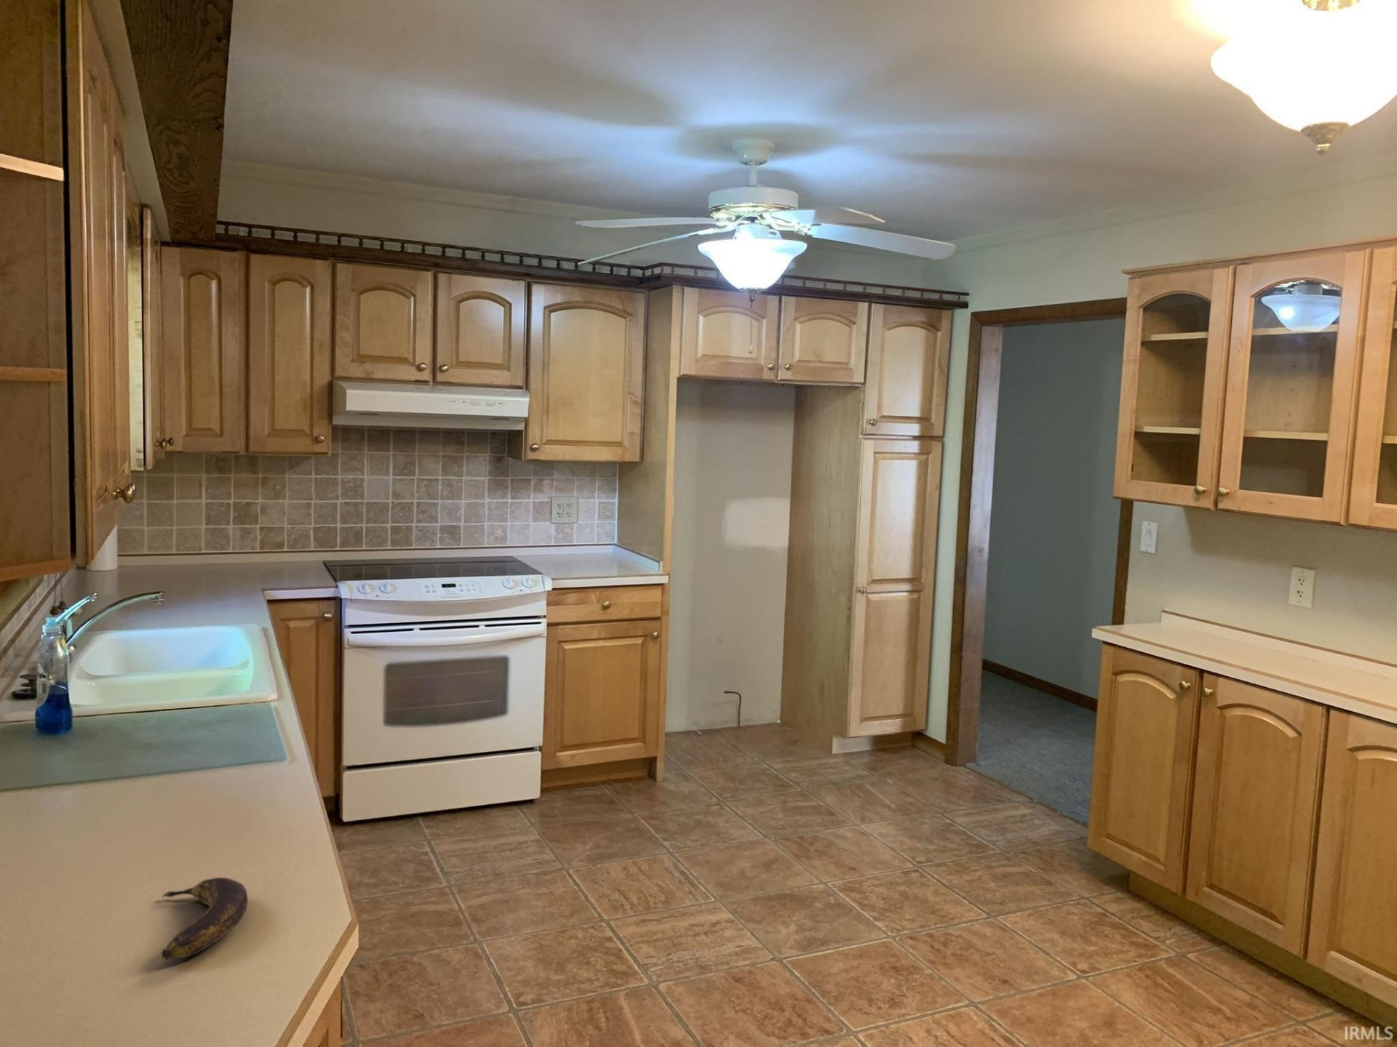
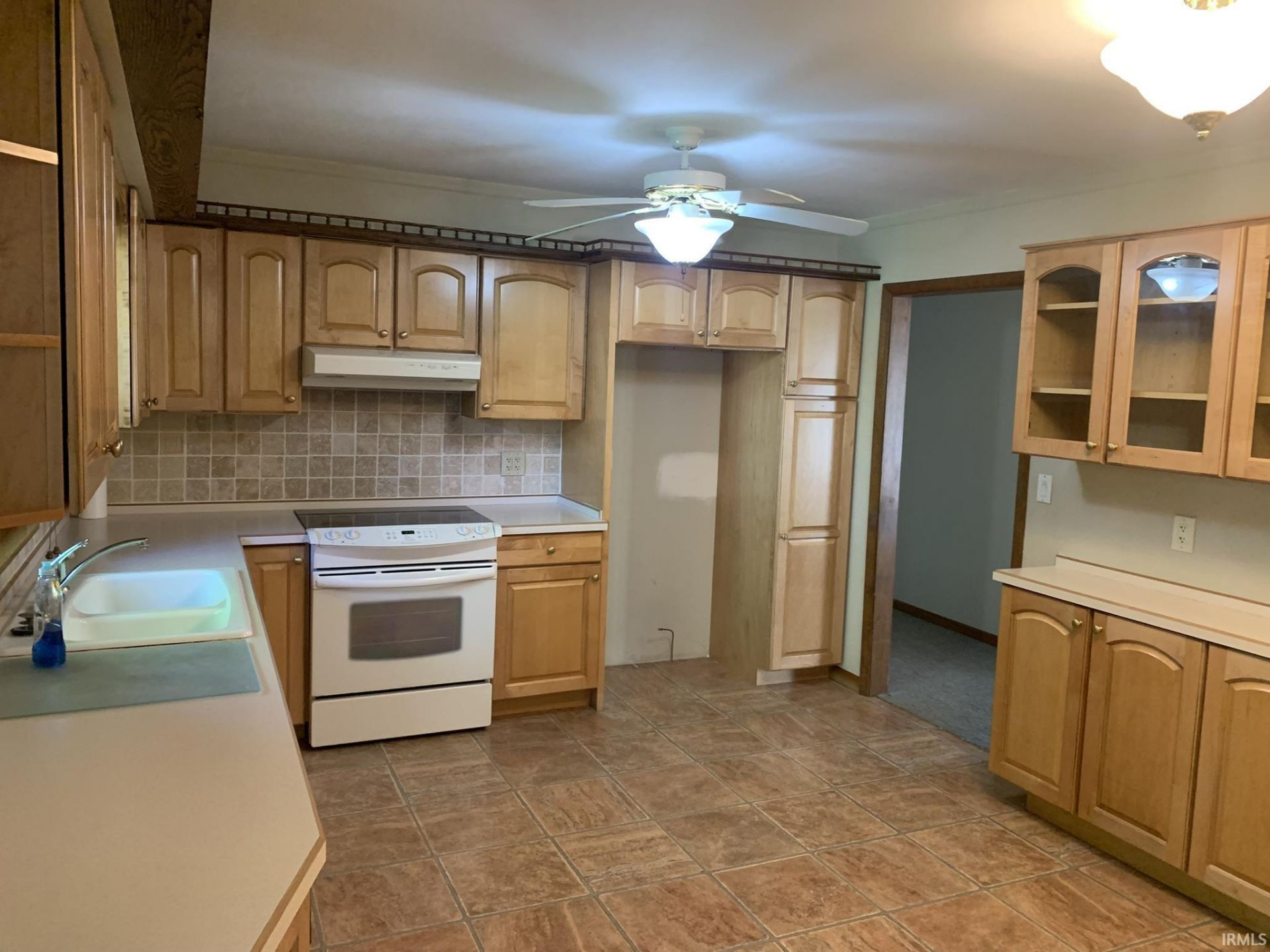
- banana [161,877,249,960]
